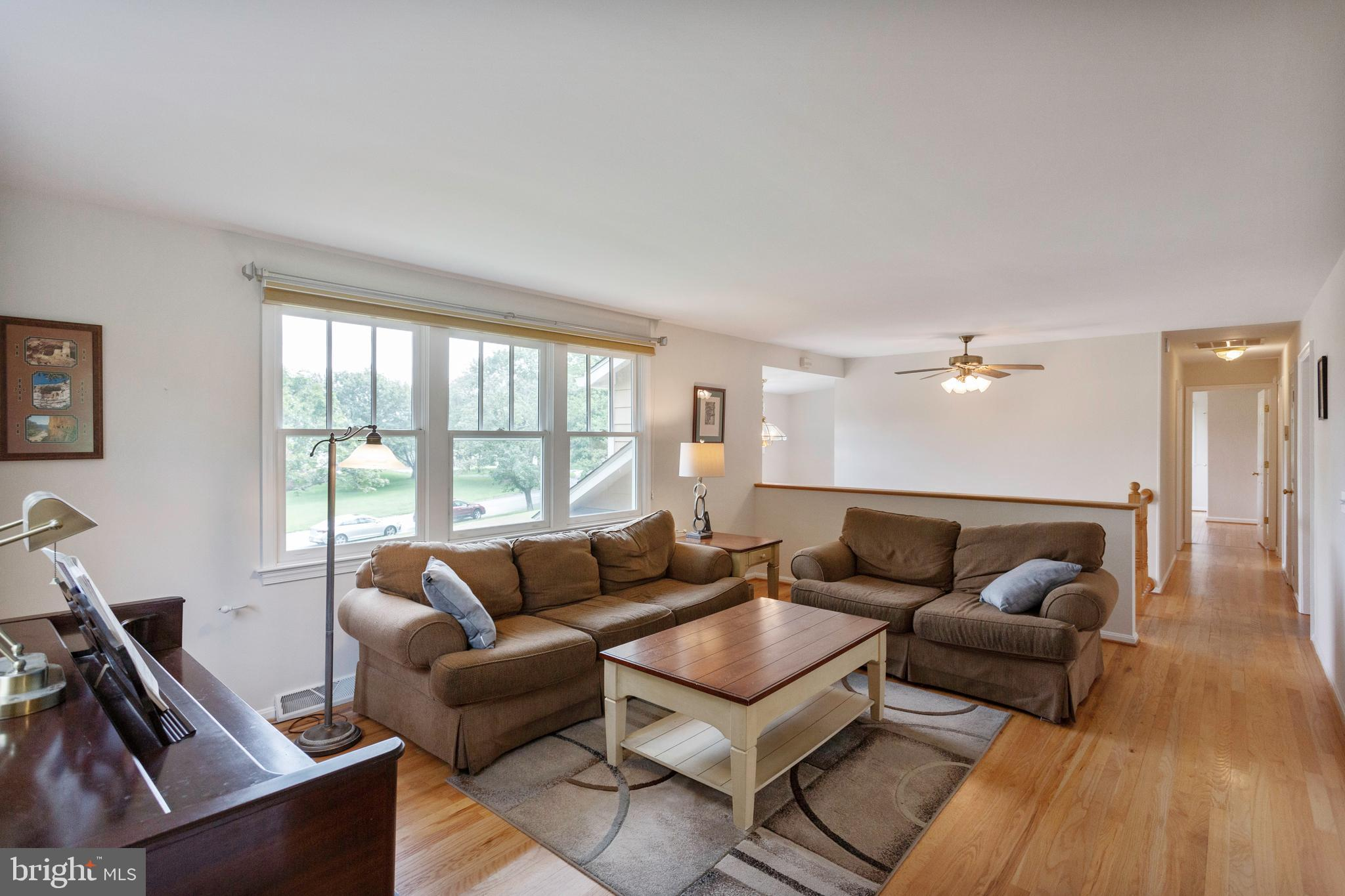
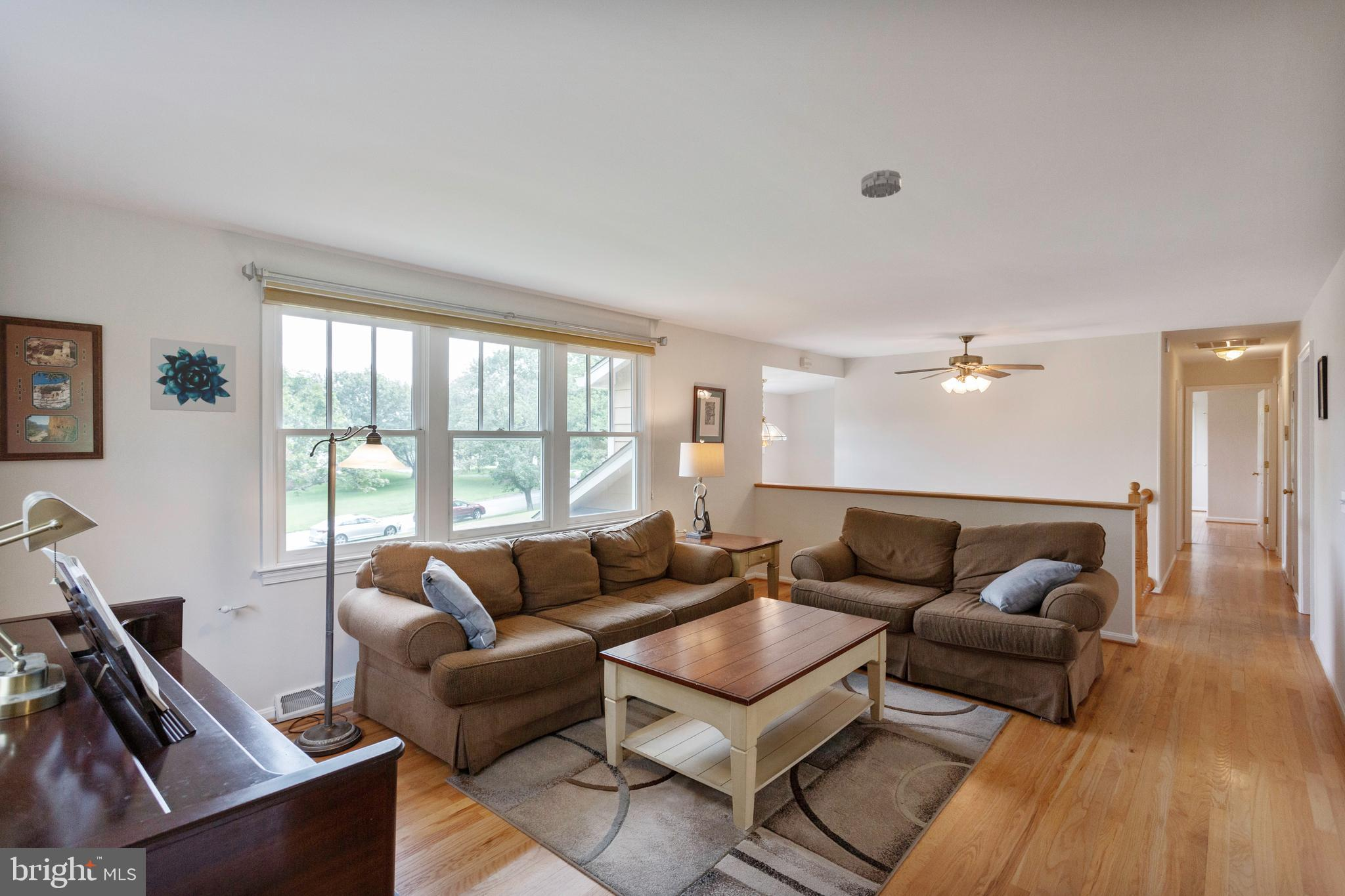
+ wall art [150,337,236,413]
+ smoke detector [860,169,902,199]
